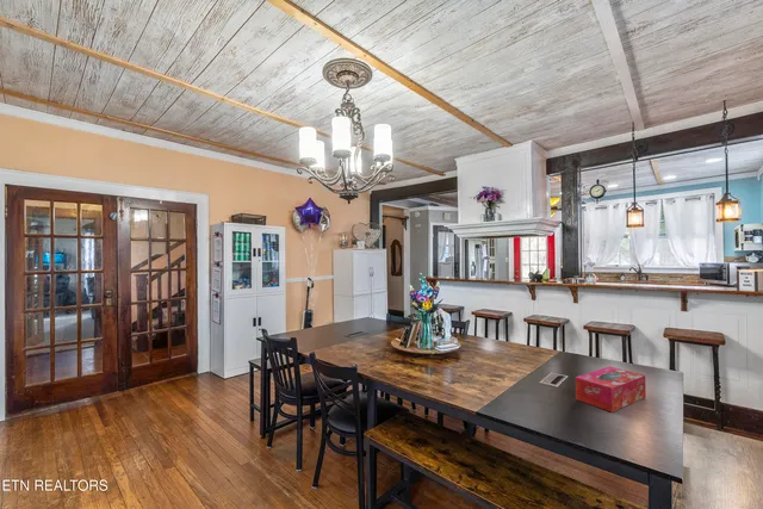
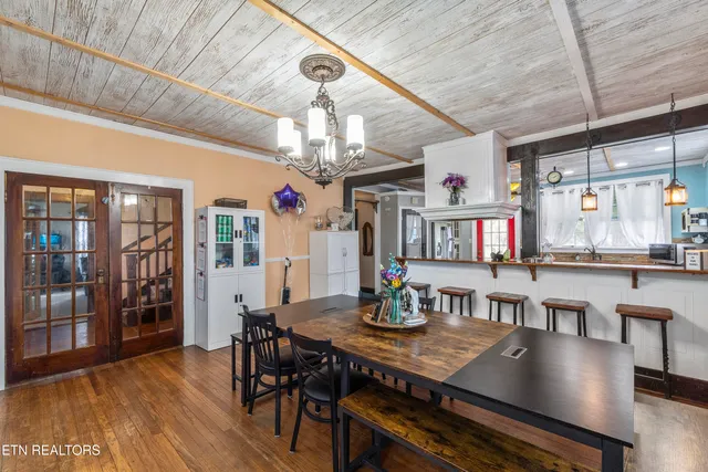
- tissue box [575,365,647,414]
